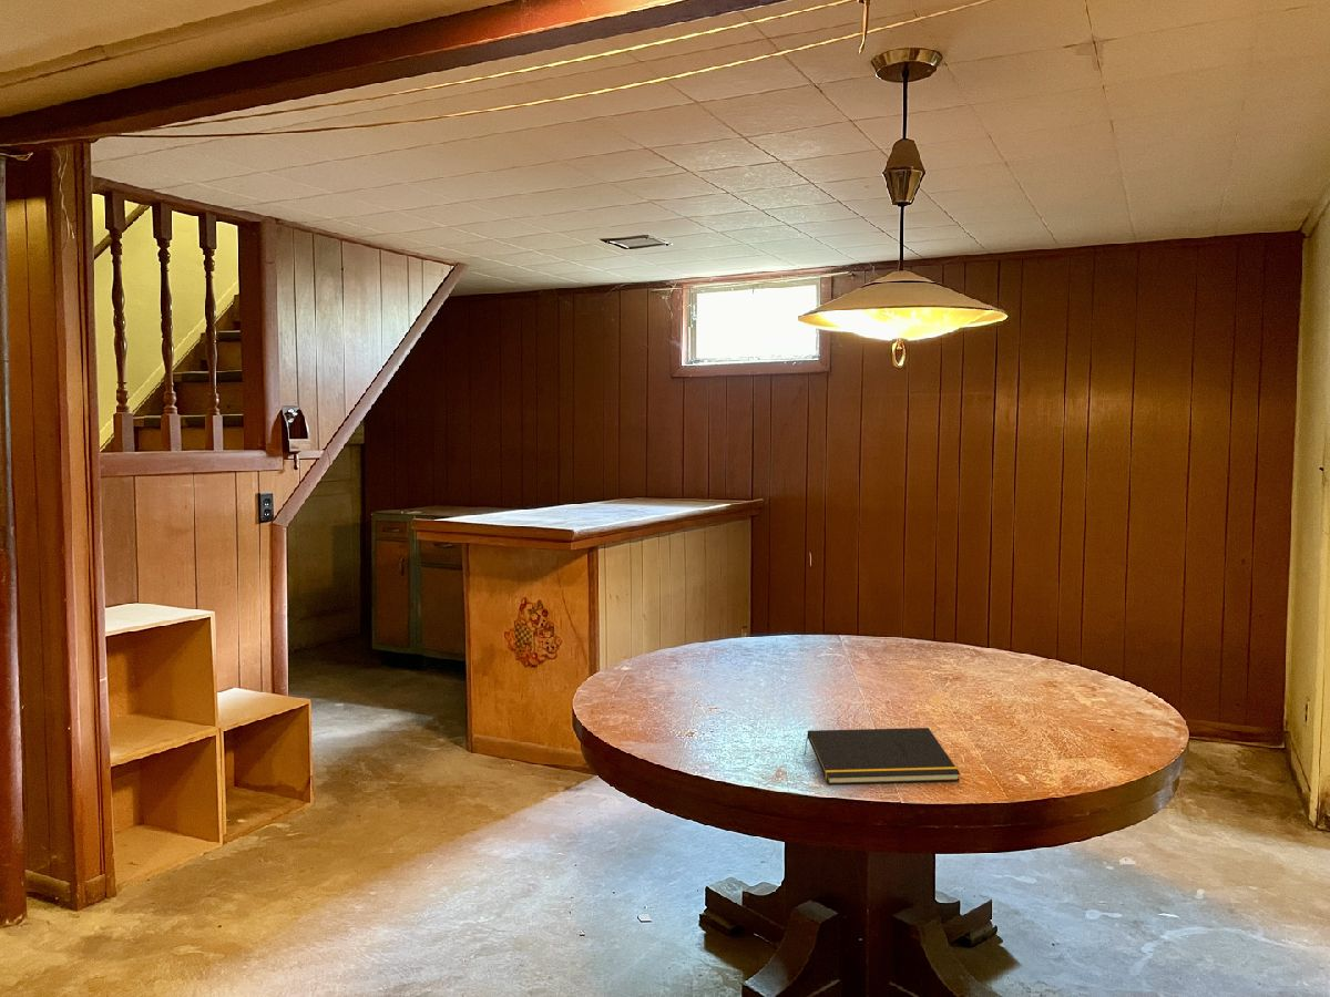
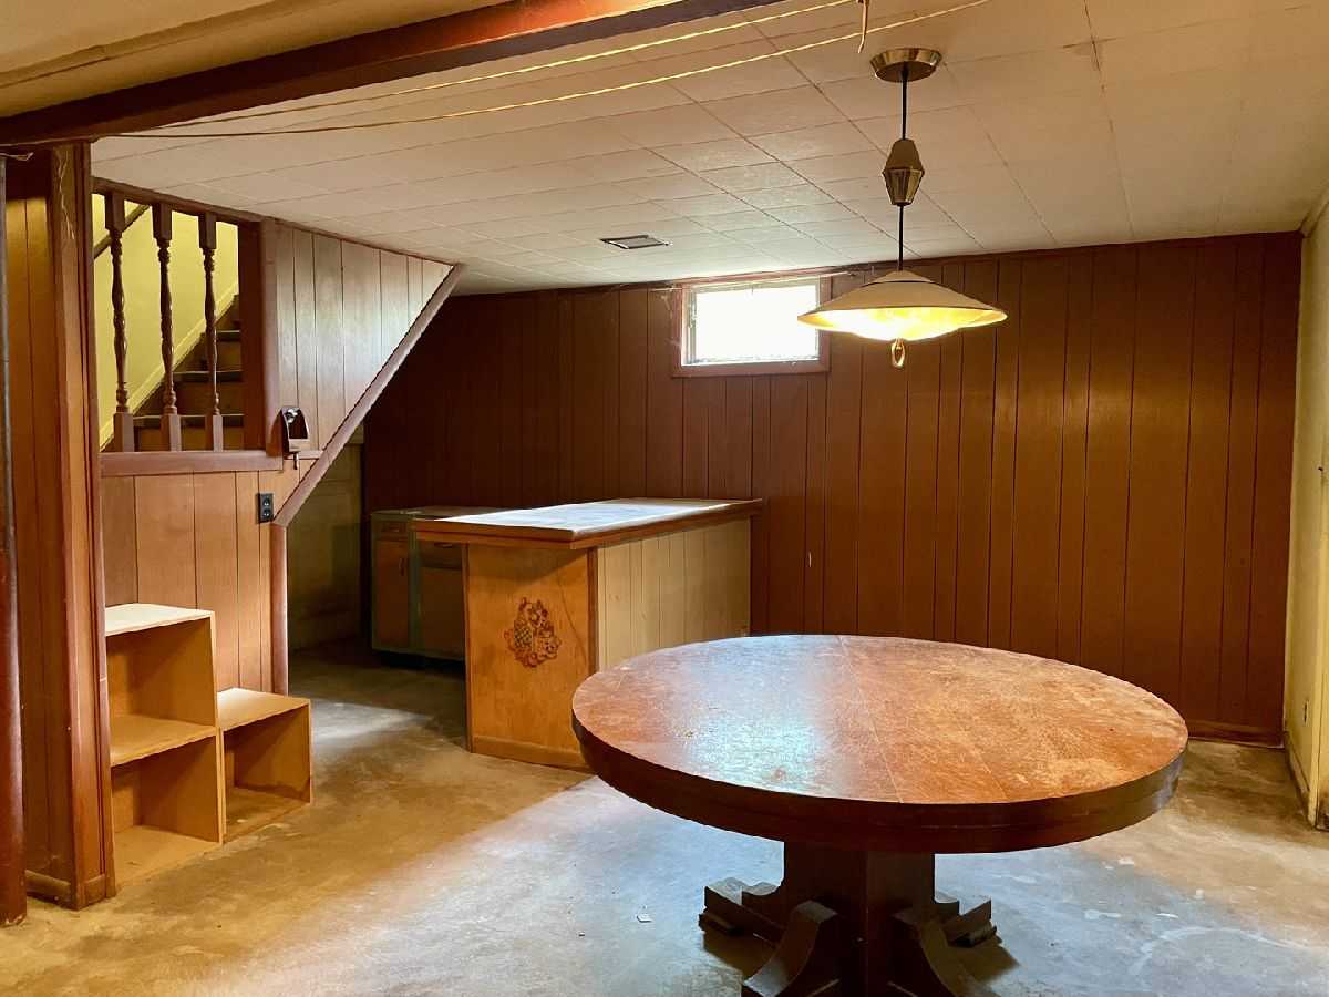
- notepad [804,727,961,785]
